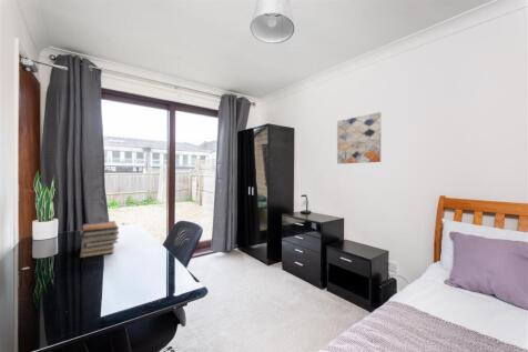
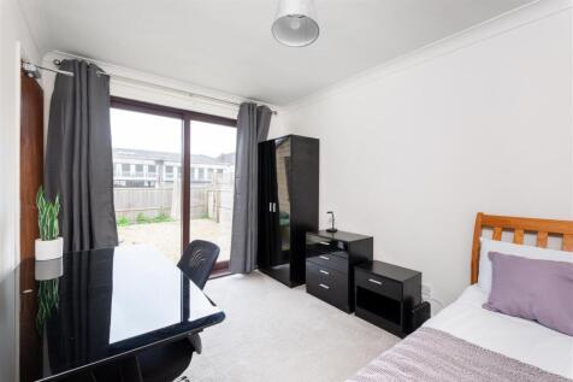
- book stack [79,220,120,259]
- wall art [336,111,382,164]
